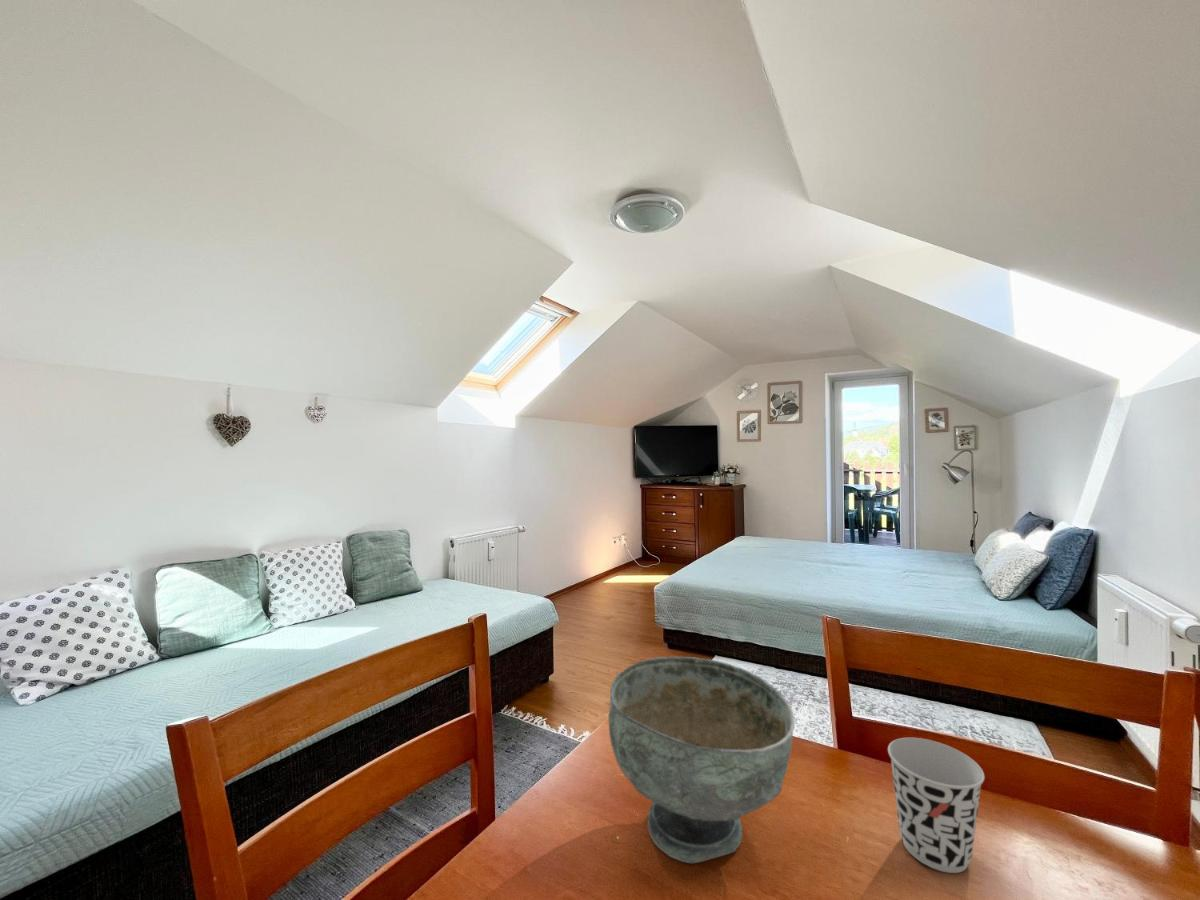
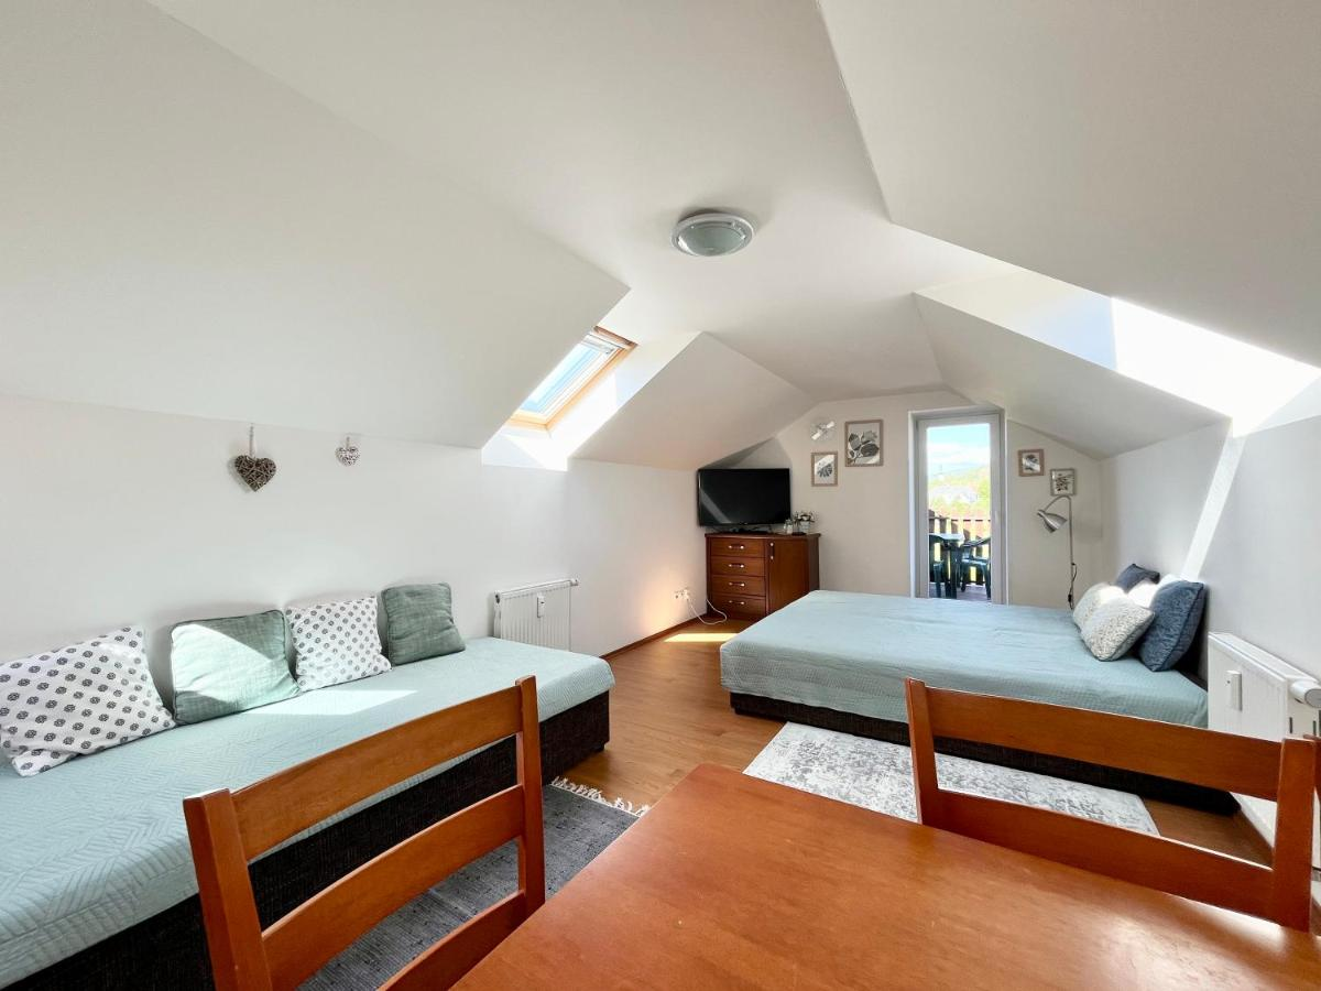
- cup [887,737,986,874]
- decorative bowl [607,656,796,864]
